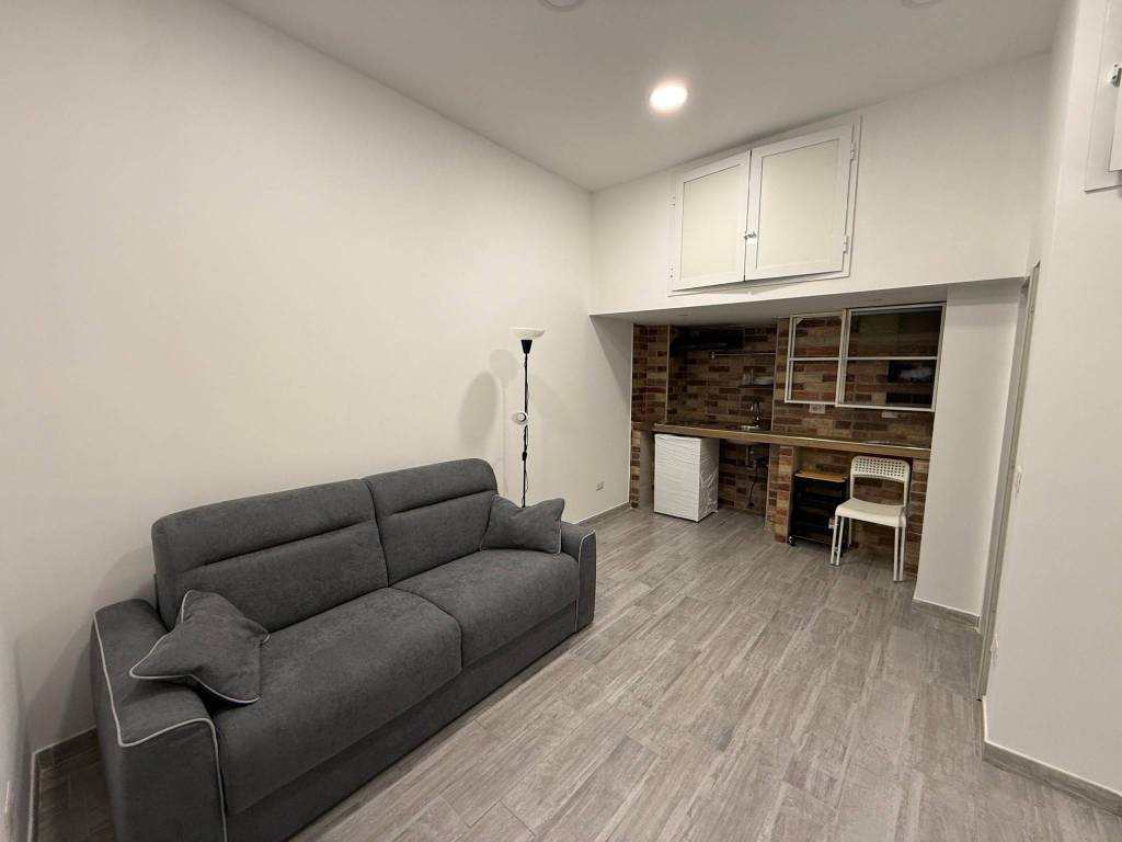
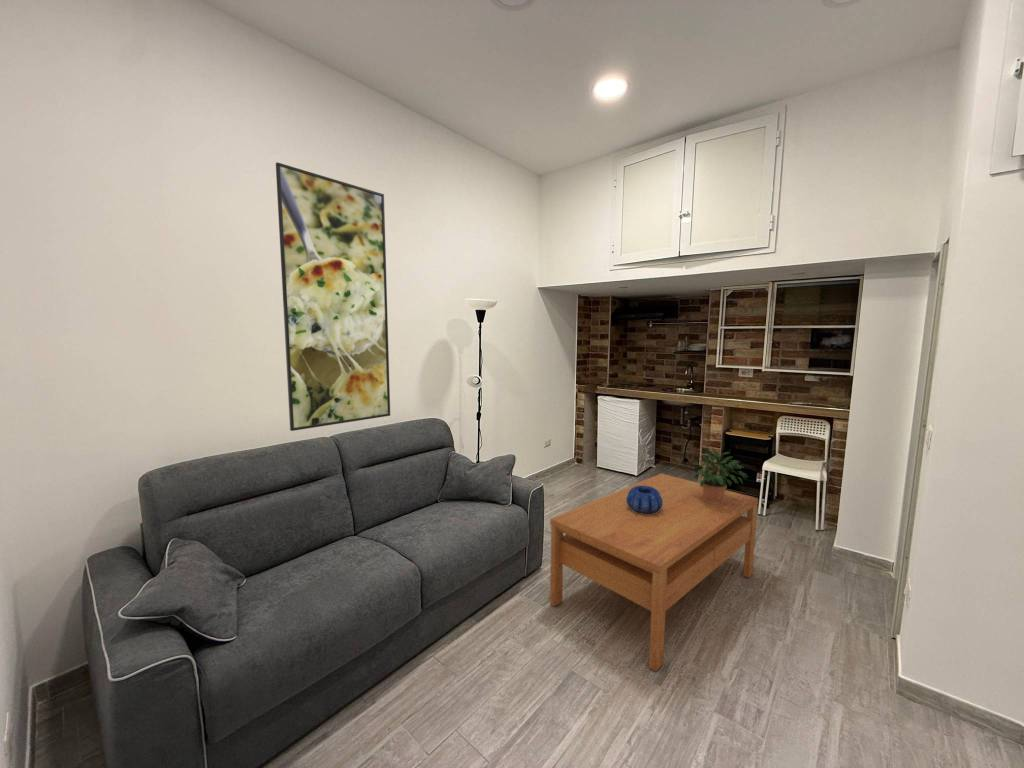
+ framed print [275,161,391,432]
+ potted plant [688,445,748,504]
+ coffee table [549,472,759,673]
+ decorative bowl [626,485,663,514]
